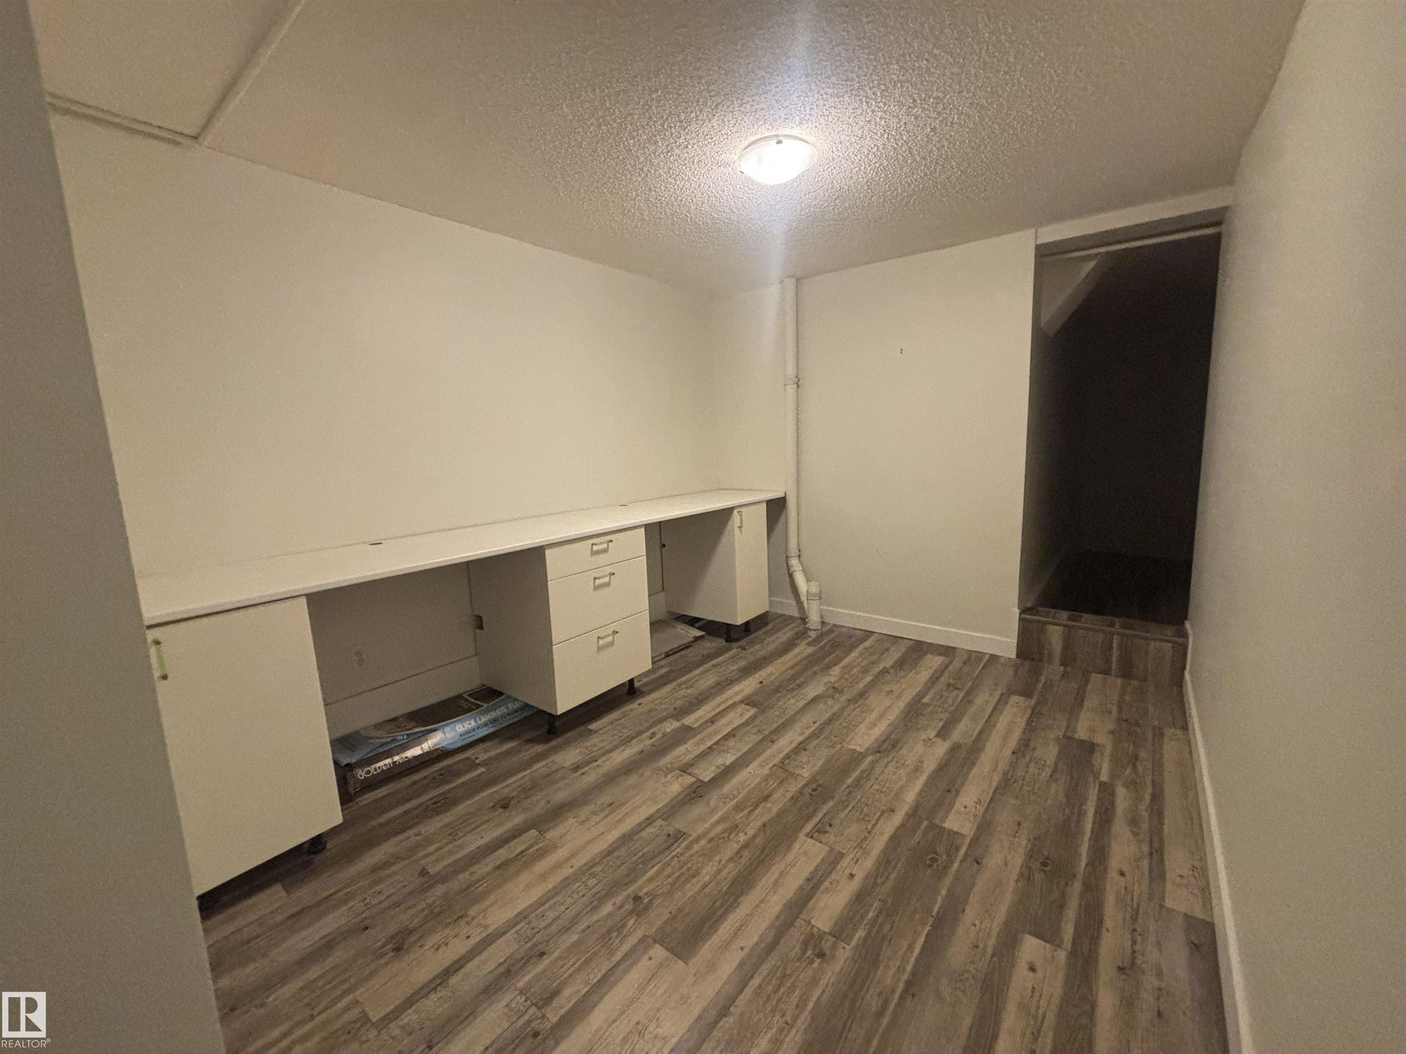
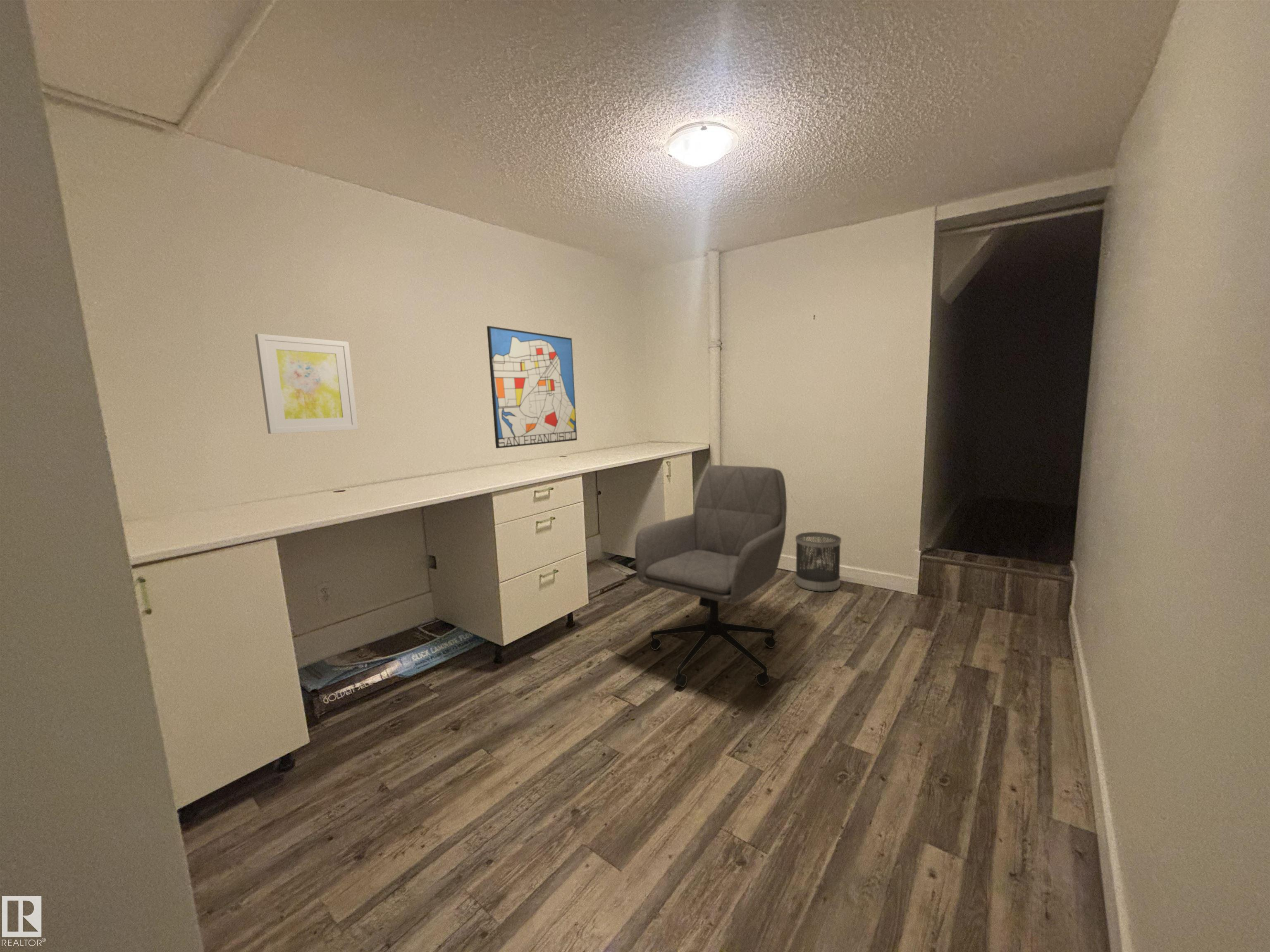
+ wall art [487,326,578,449]
+ wall art [254,333,358,434]
+ wastebasket [795,532,842,592]
+ office chair [635,465,787,688]
